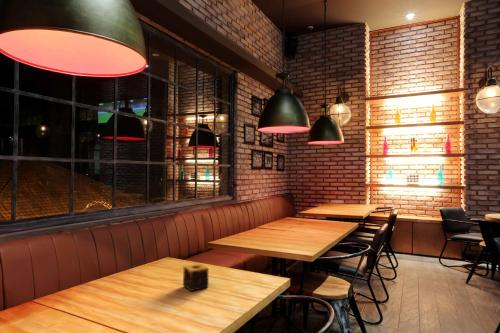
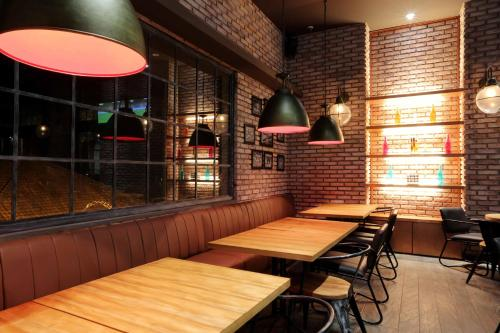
- candle [182,263,210,292]
